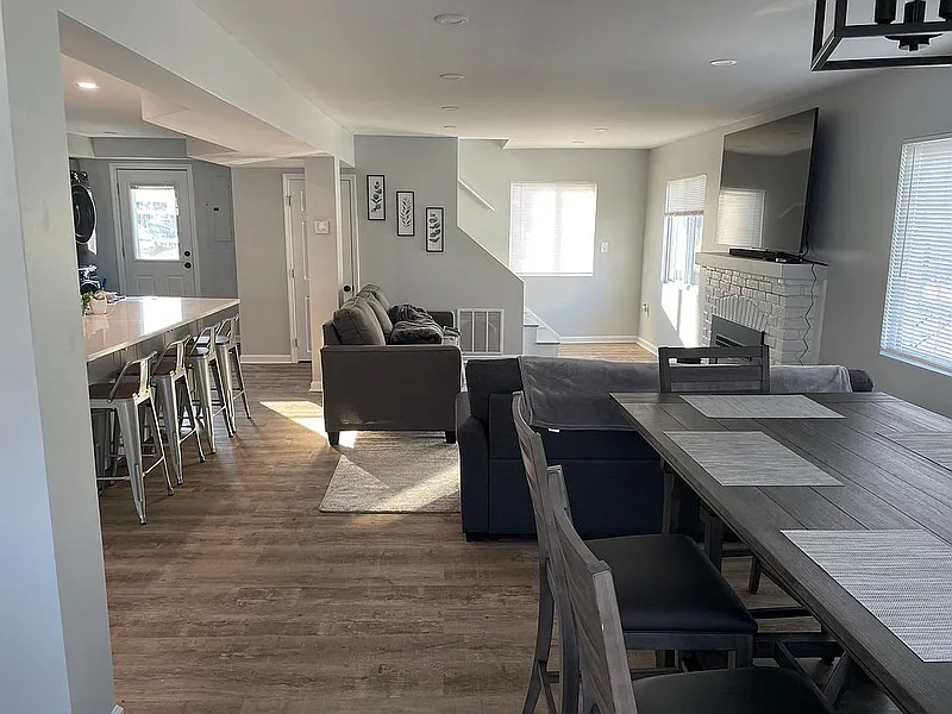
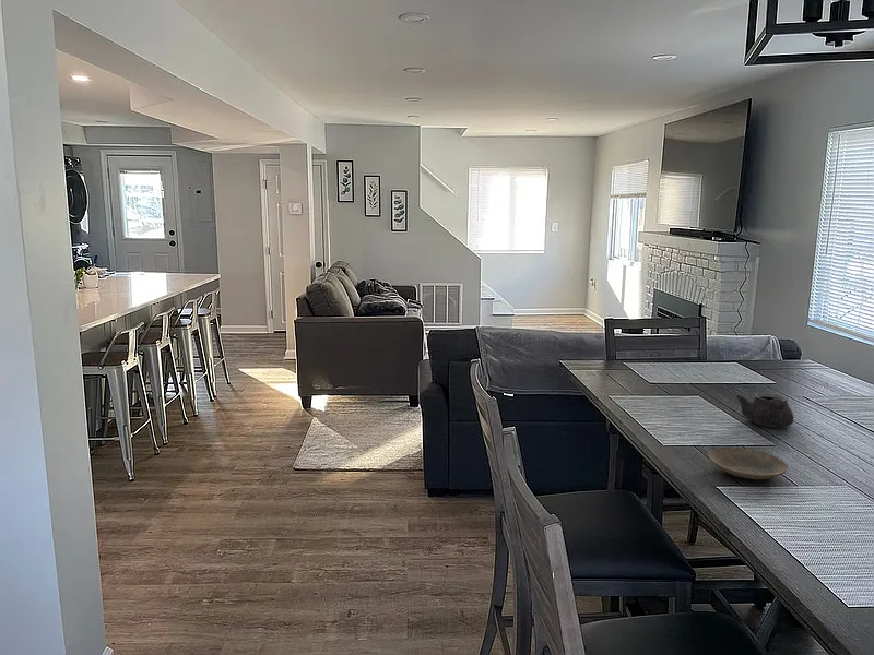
+ plate [707,445,789,480]
+ teapot [735,392,795,428]
